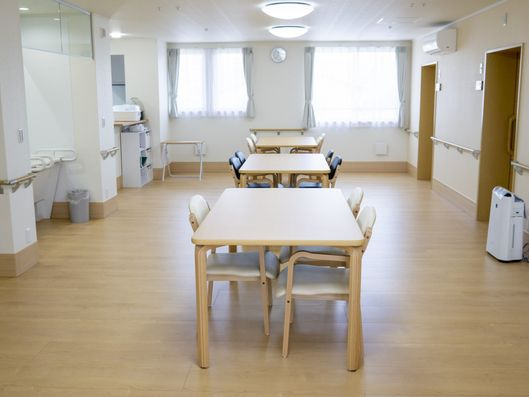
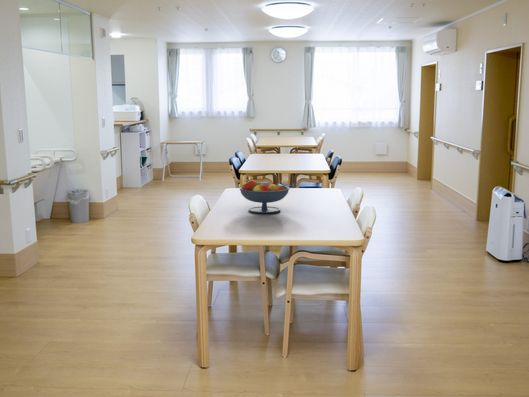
+ fruit bowl [239,179,290,214]
